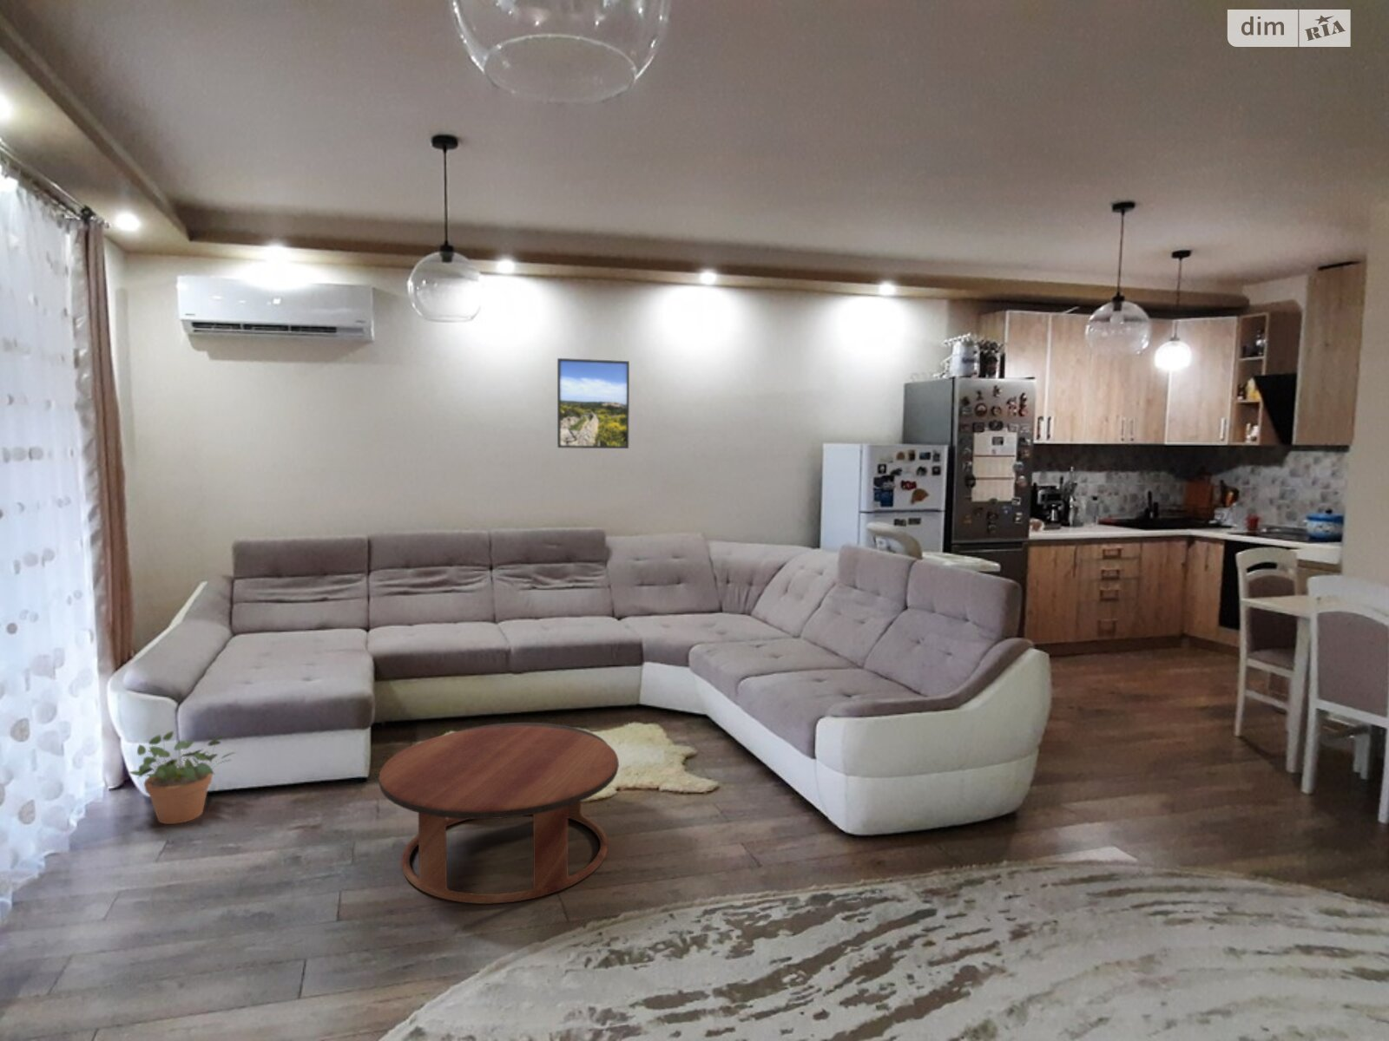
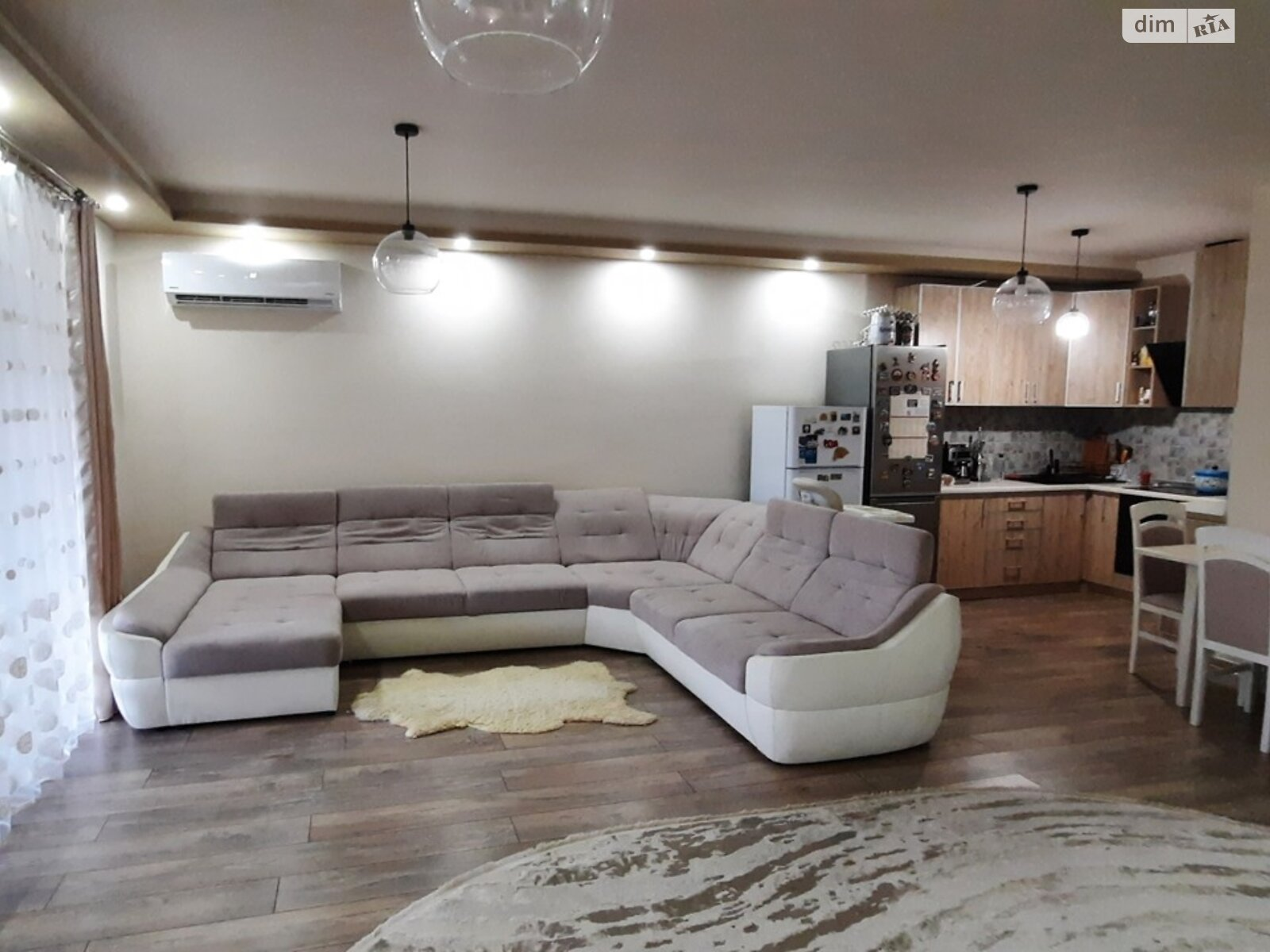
- coffee table [377,722,620,904]
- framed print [557,358,630,449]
- potted plant [126,729,237,824]
